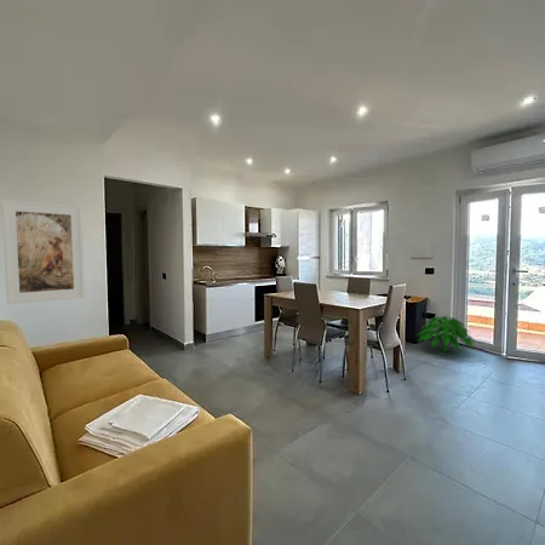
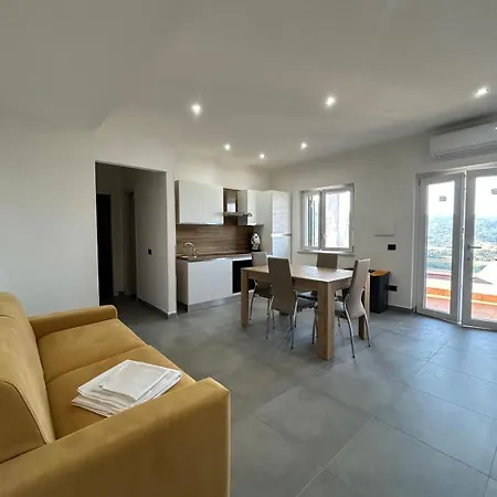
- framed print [0,199,86,305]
- indoor plant [415,311,477,352]
